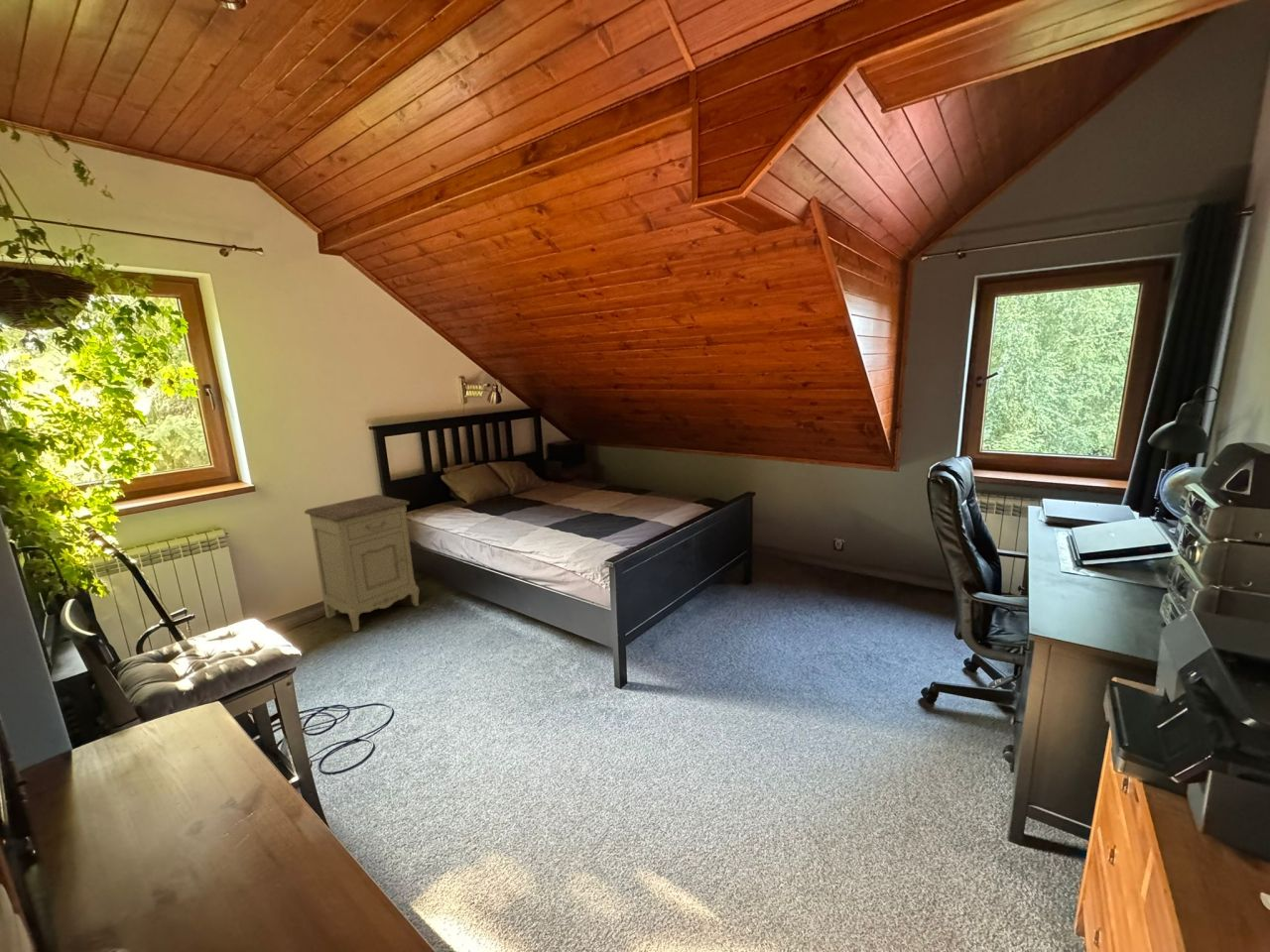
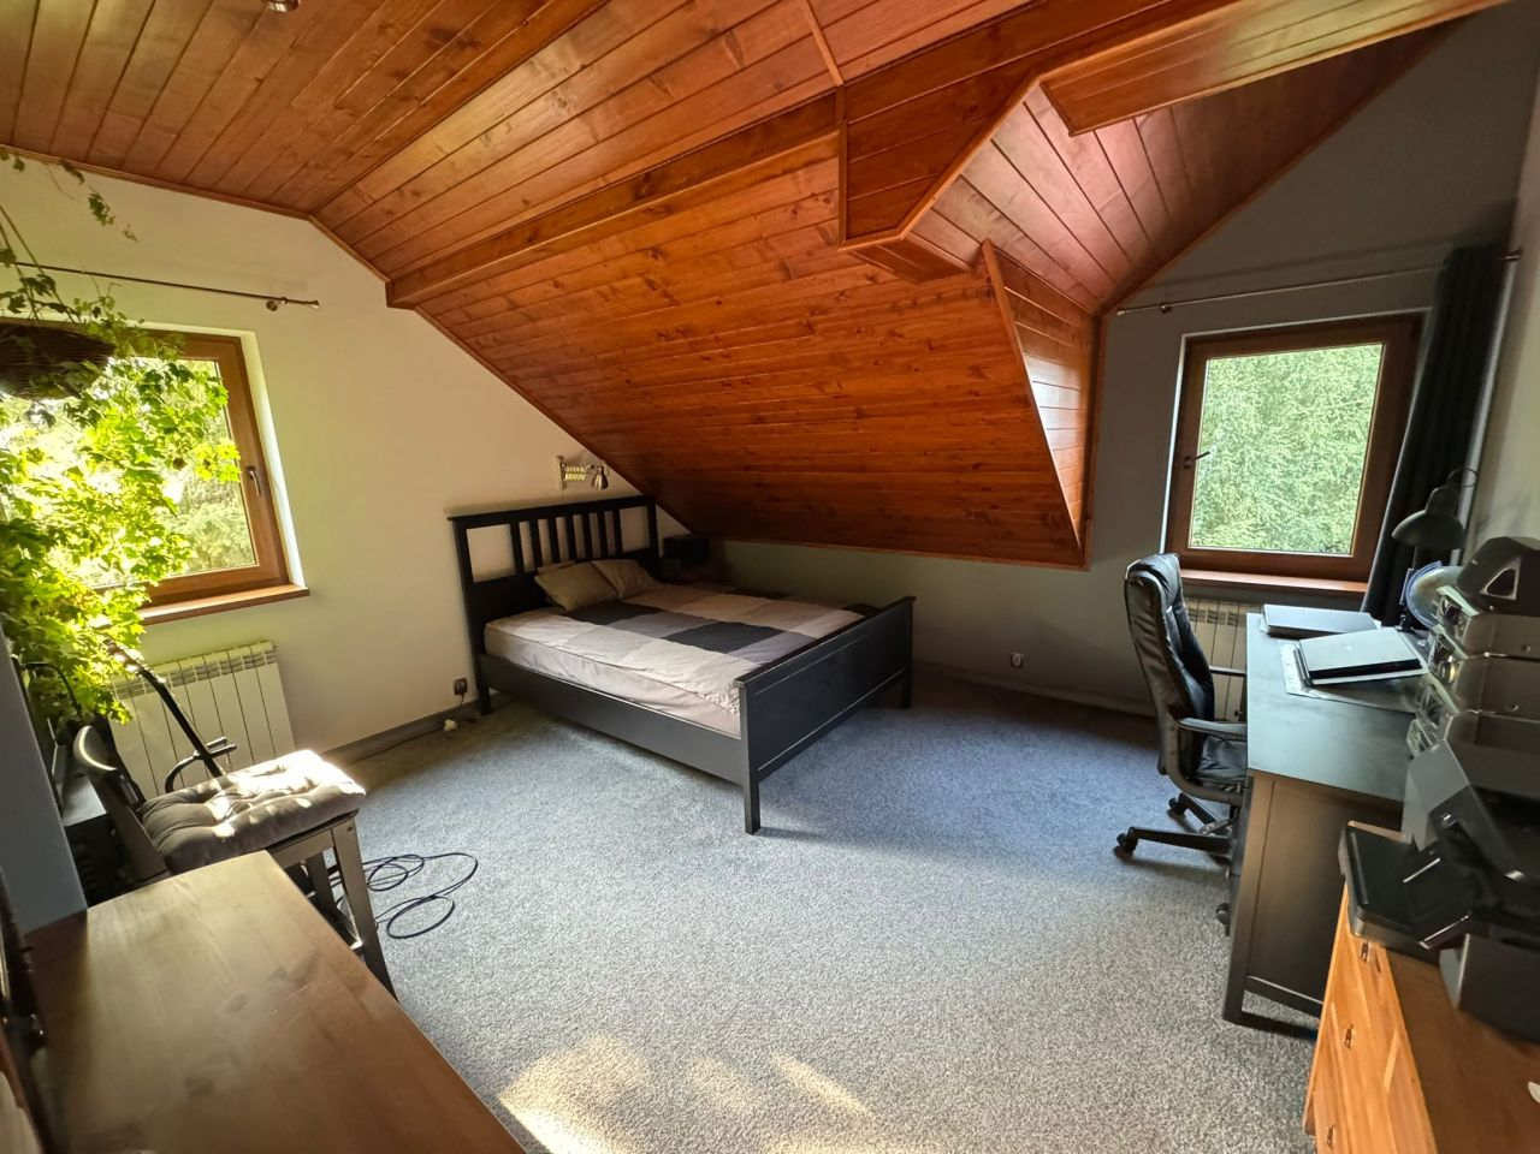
- nightstand [304,494,420,633]
